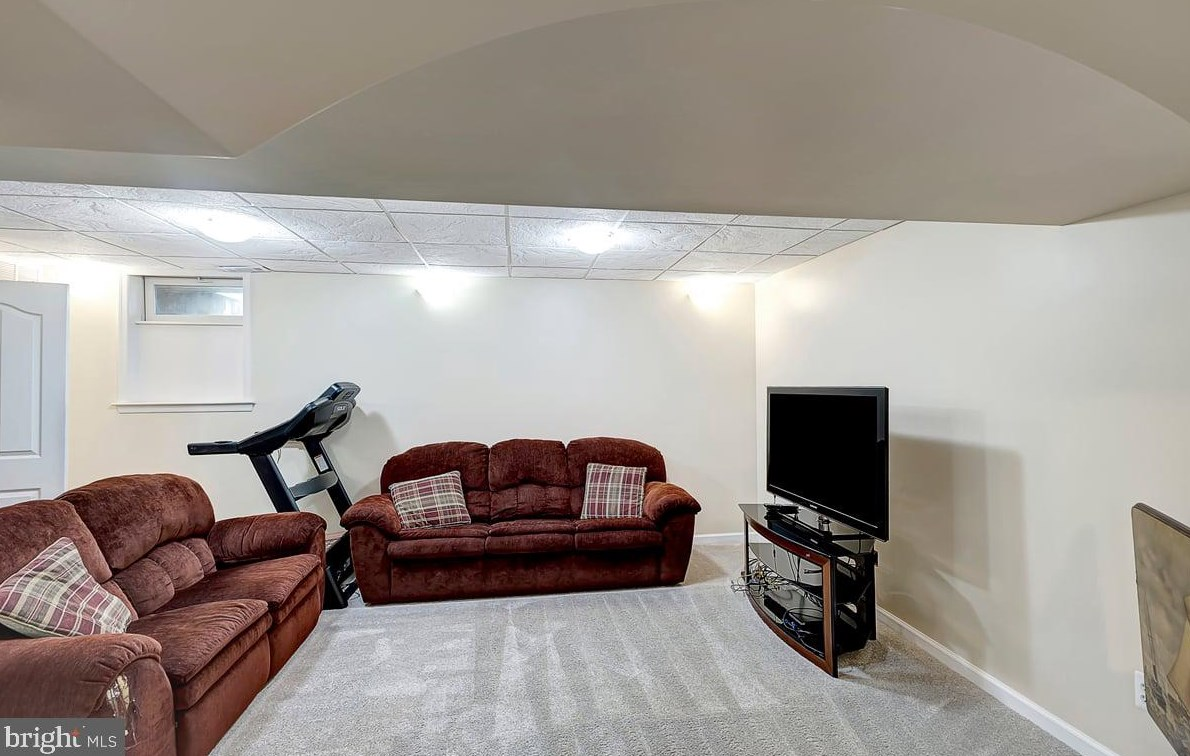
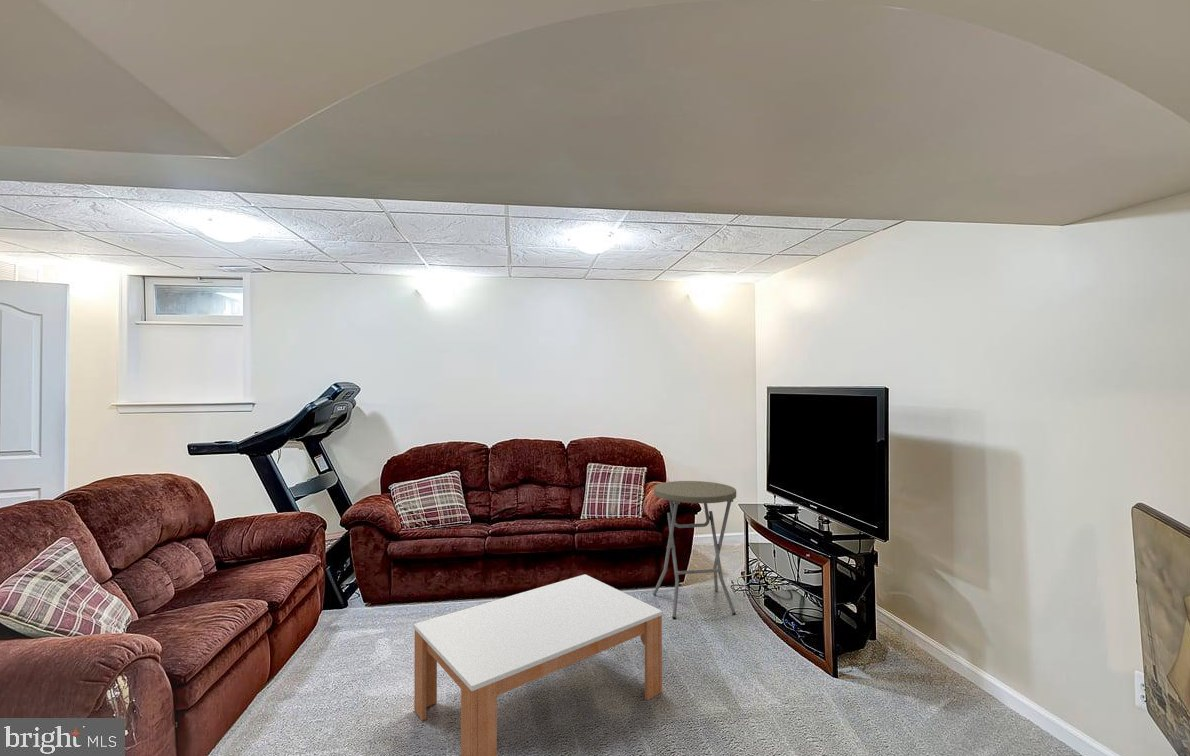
+ side table [652,480,737,620]
+ coffee table [413,573,664,756]
